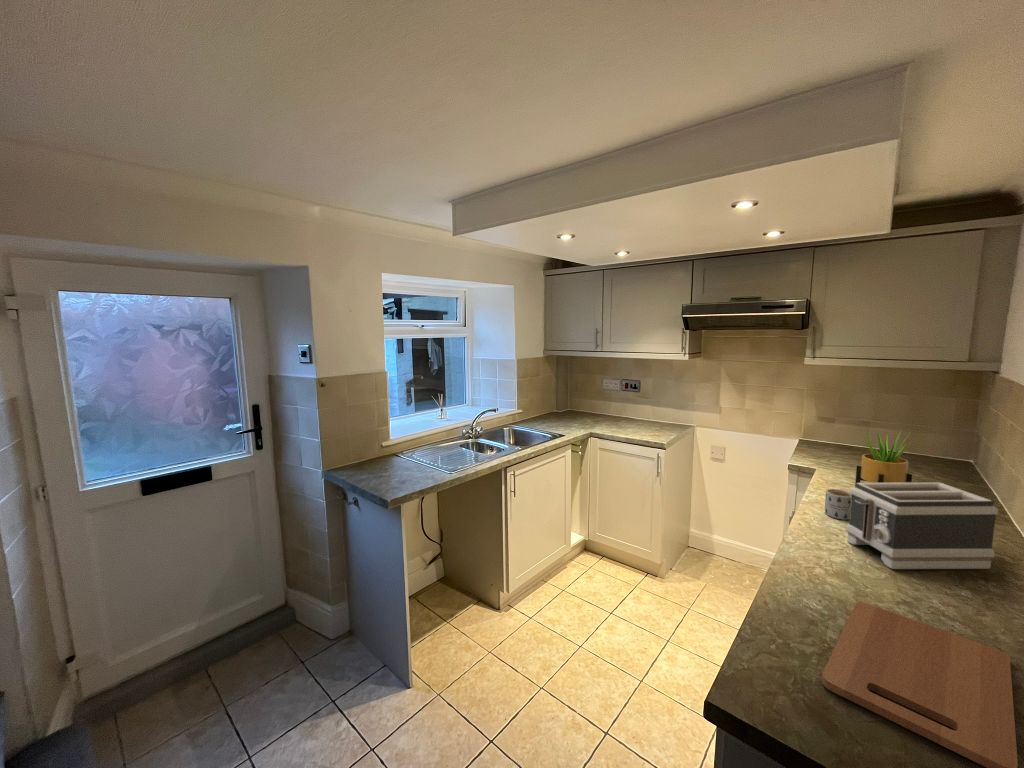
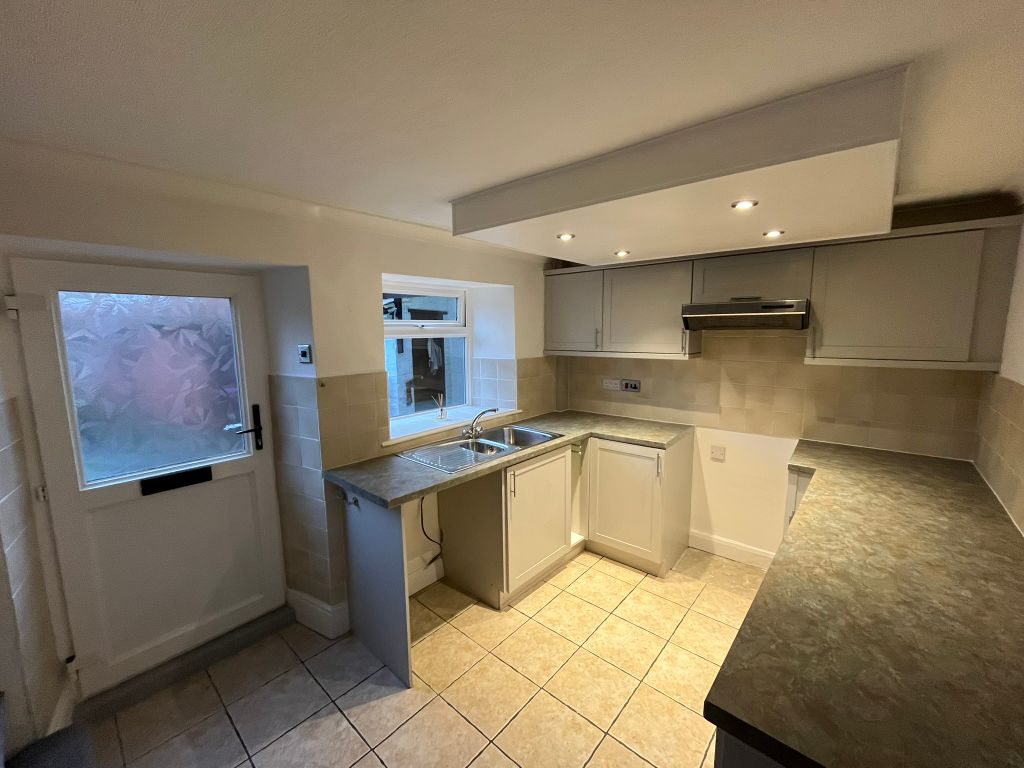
- potted plant [854,430,916,483]
- mug [824,488,851,521]
- cutting board [821,601,1019,768]
- toaster [845,481,999,570]
